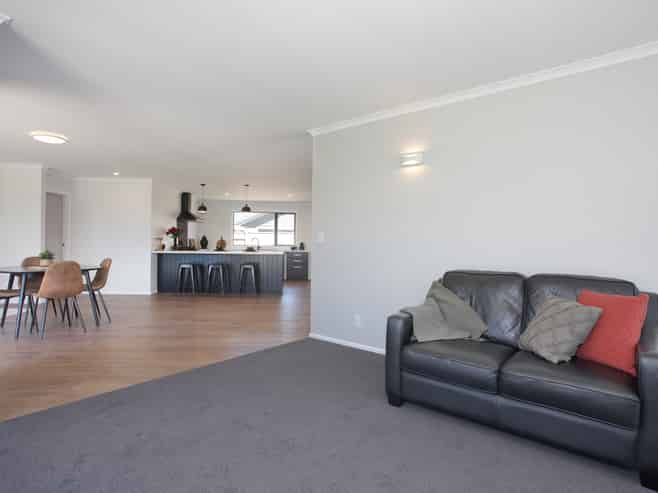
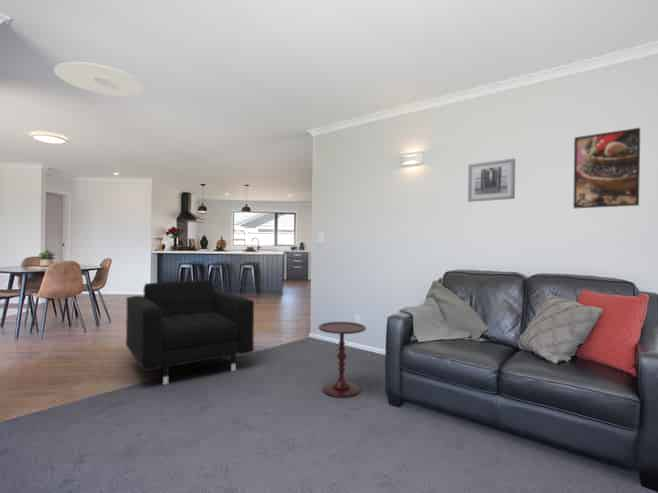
+ wall art [467,157,516,203]
+ side table [317,321,367,399]
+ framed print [572,127,641,209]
+ armchair [125,279,255,386]
+ ceiling light [53,61,145,97]
